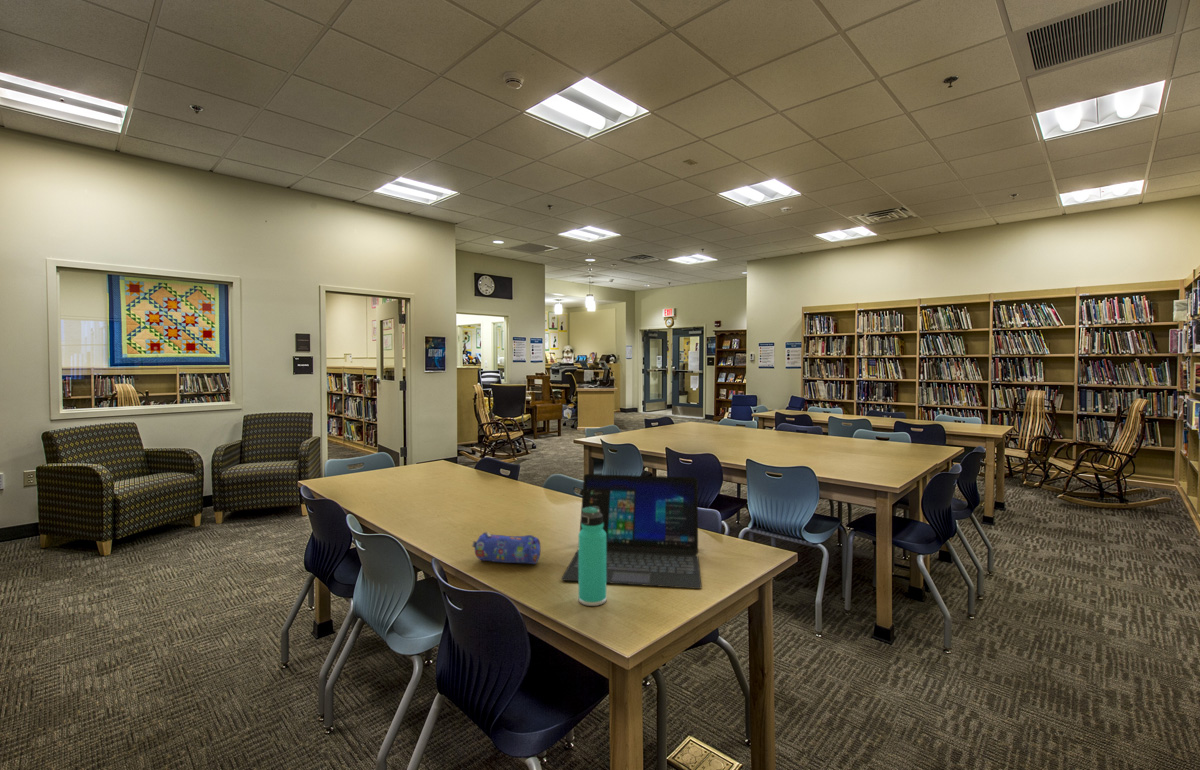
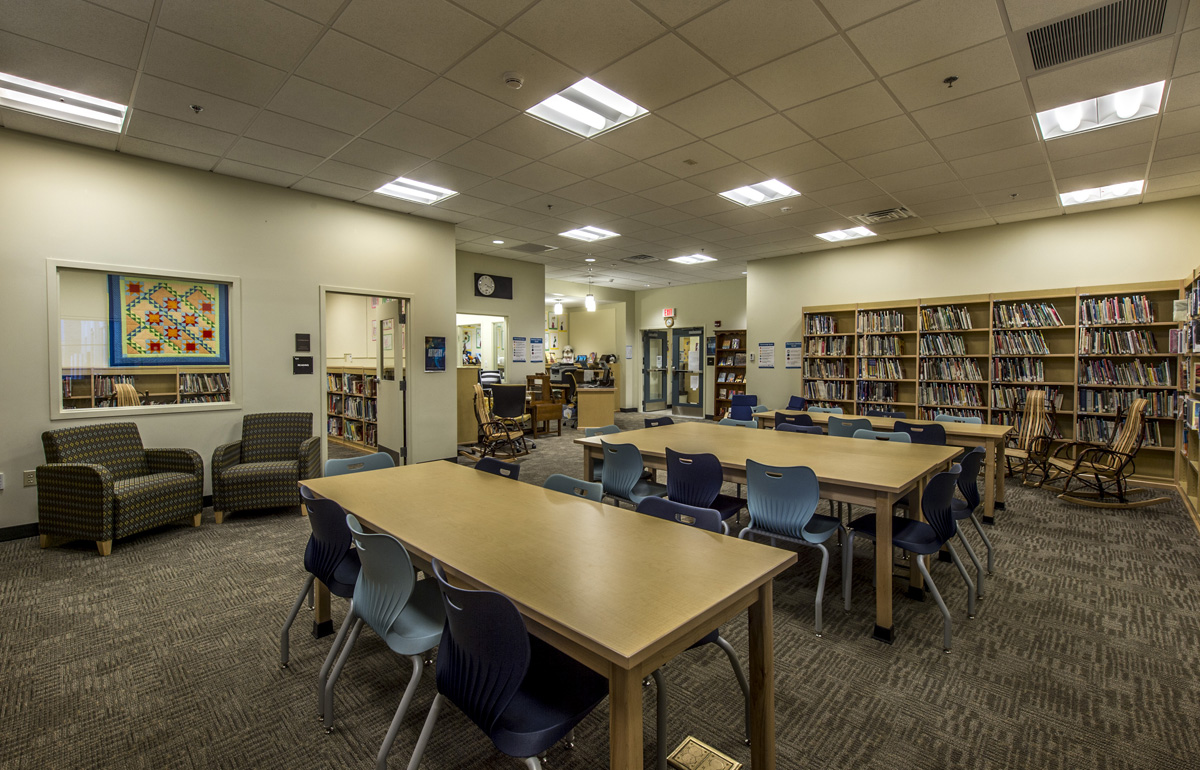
- thermos bottle [578,506,607,607]
- laptop [560,473,703,590]
- pencil case [471,531,542,565]
